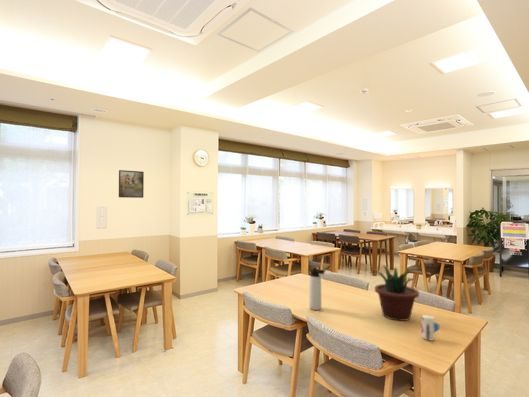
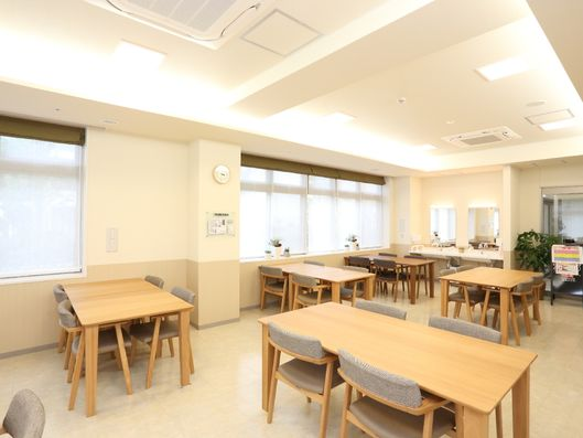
- thermos bottle [308,267,326,311]
- potted plant [369,264,420,322]
- toy [420,314,441,342]
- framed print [118,169,145,199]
